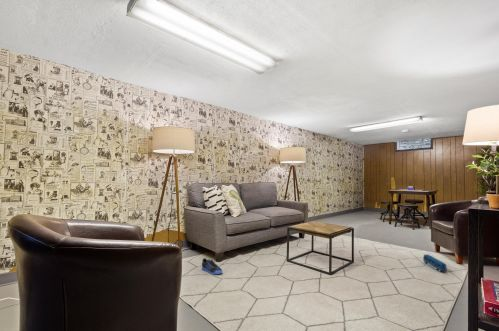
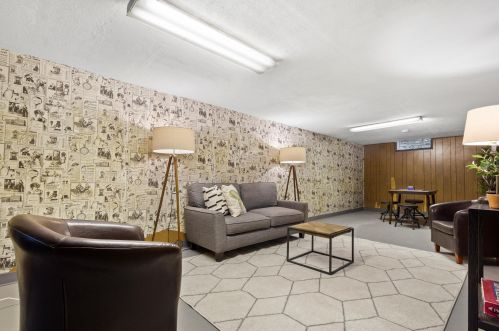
- sneaker [201,257,223,275]
- toy train [422,253,448,273]
